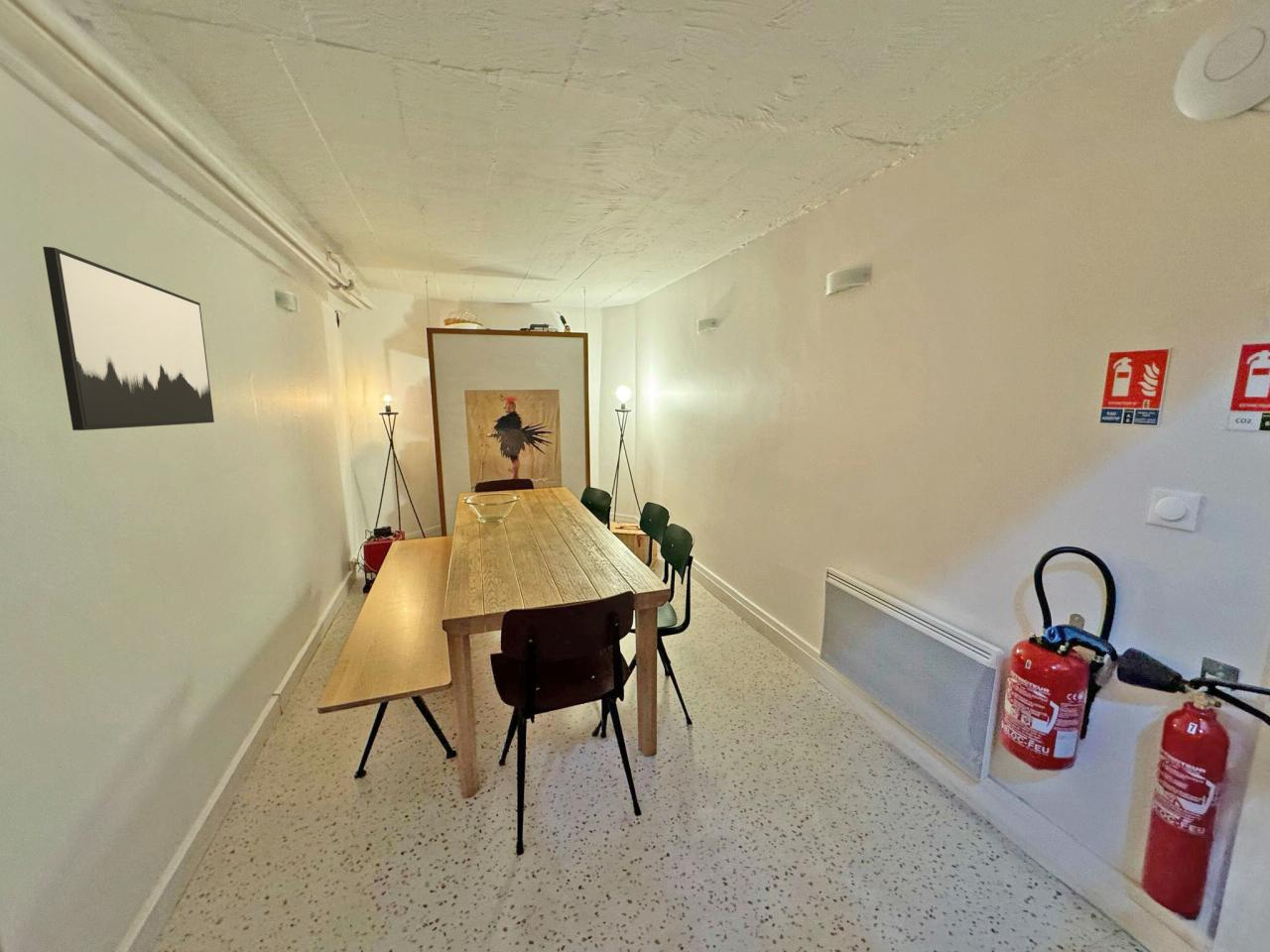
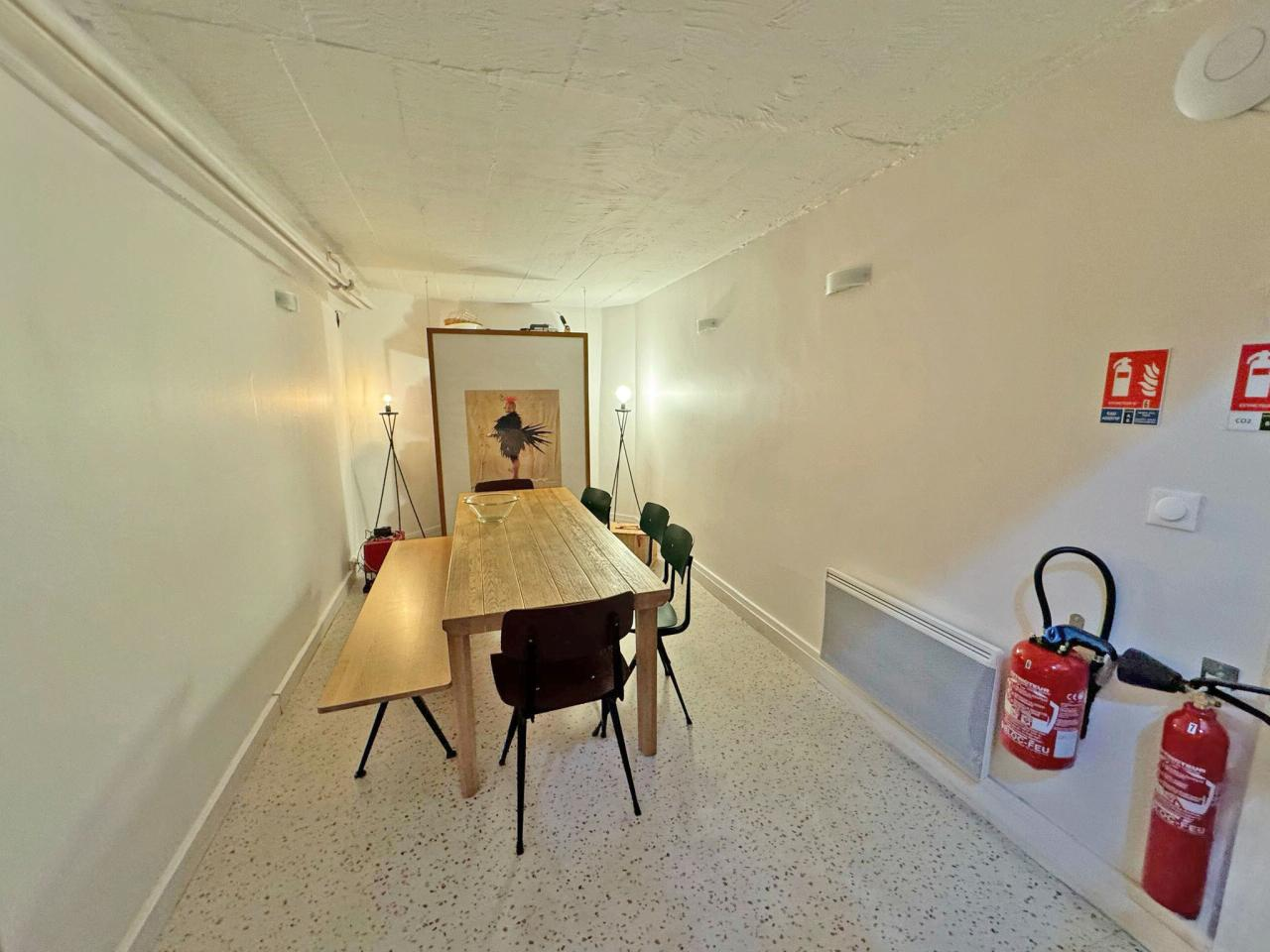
- wall art [42,246,215,431]
